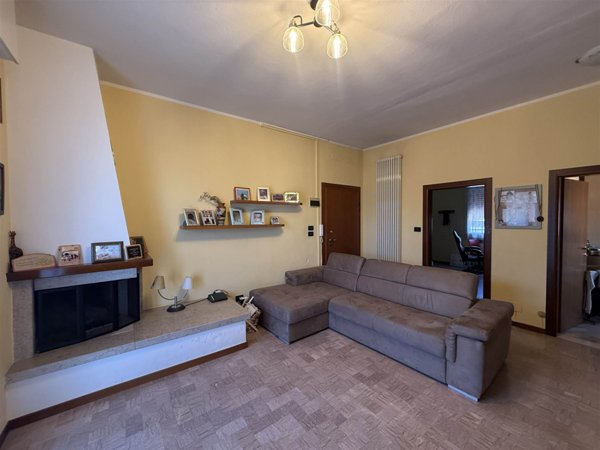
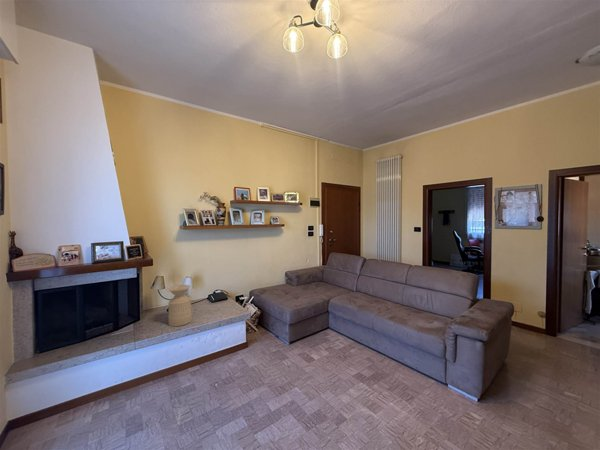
+ side table [167,284,193,327]
